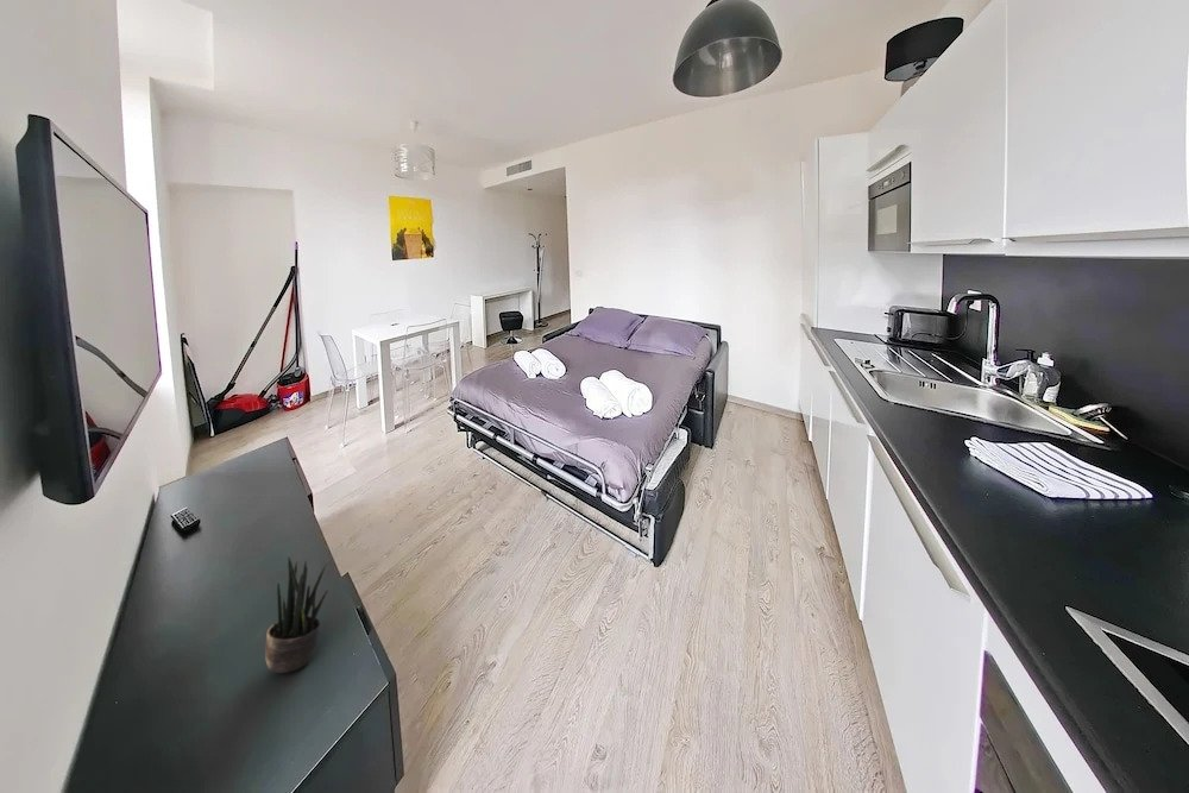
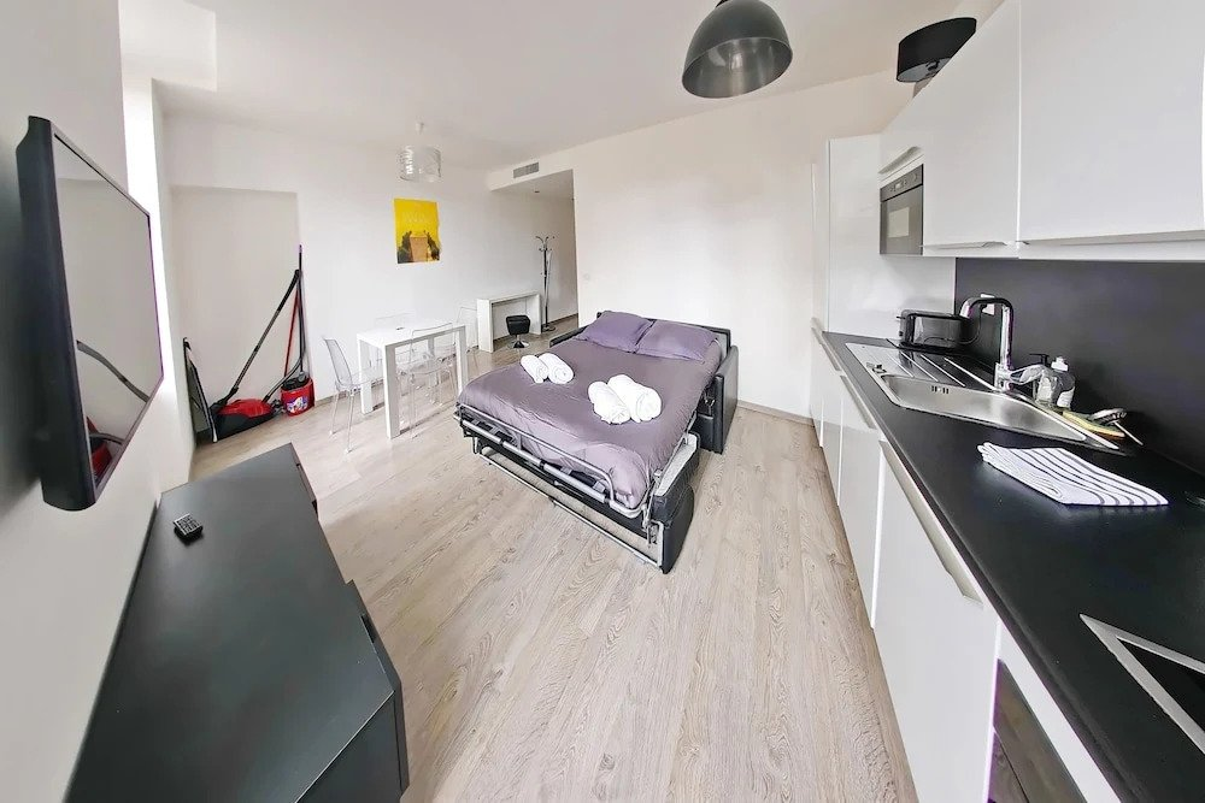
- potted plant [264,556,329,674]
